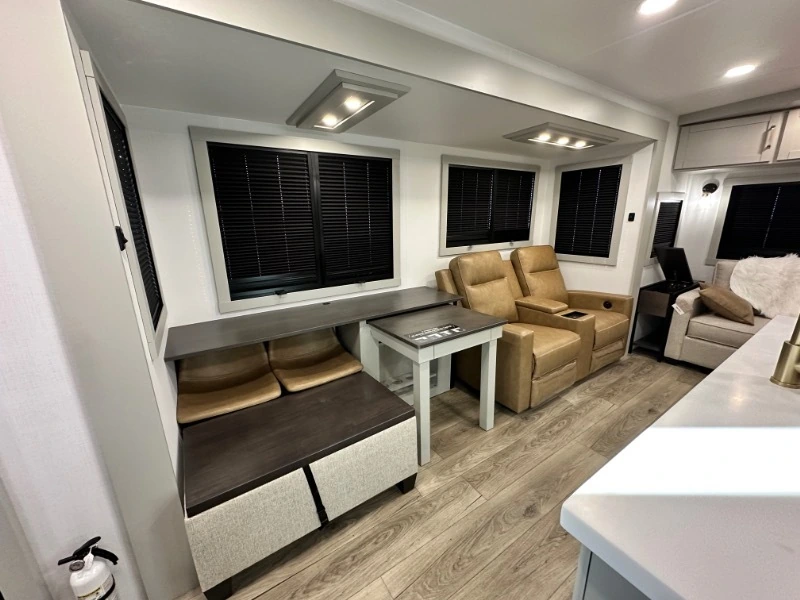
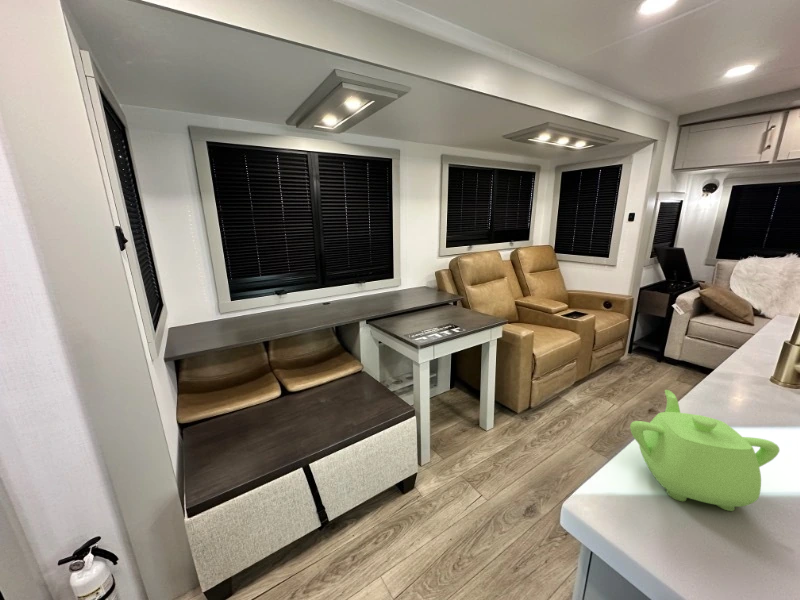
+ teapot [629,389,780,512]
